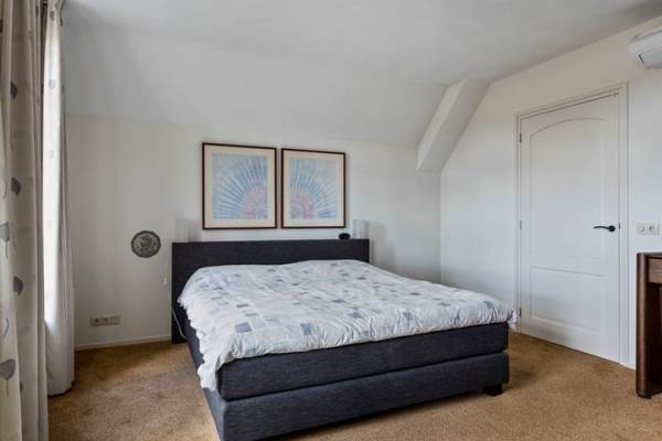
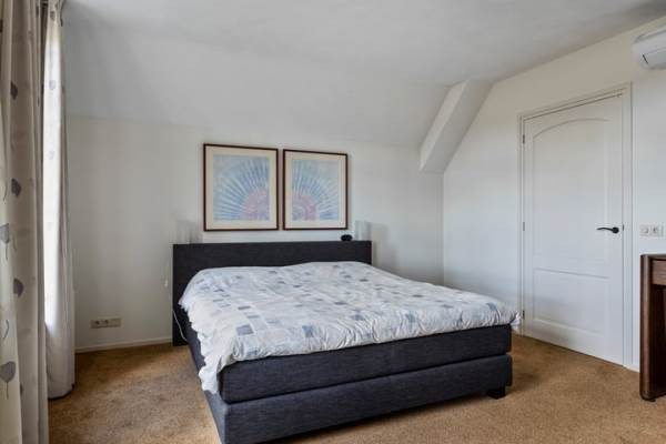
- decorative plate [130,229,162,259]
